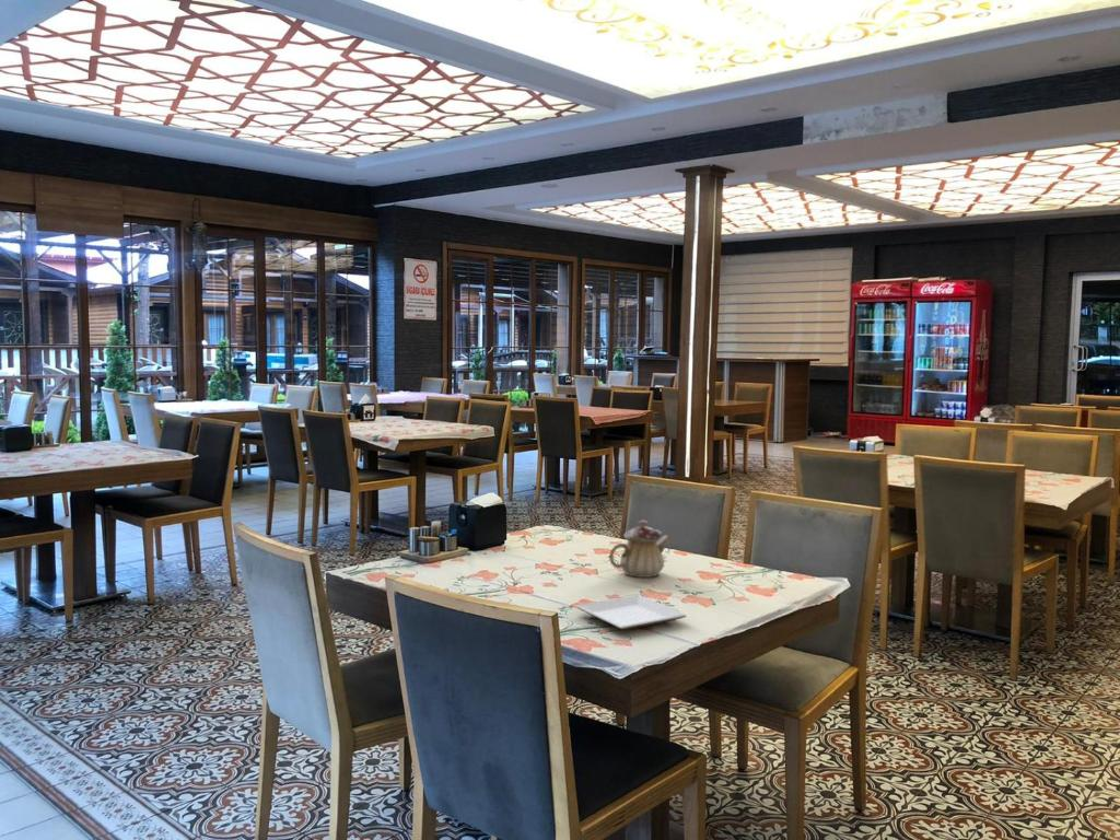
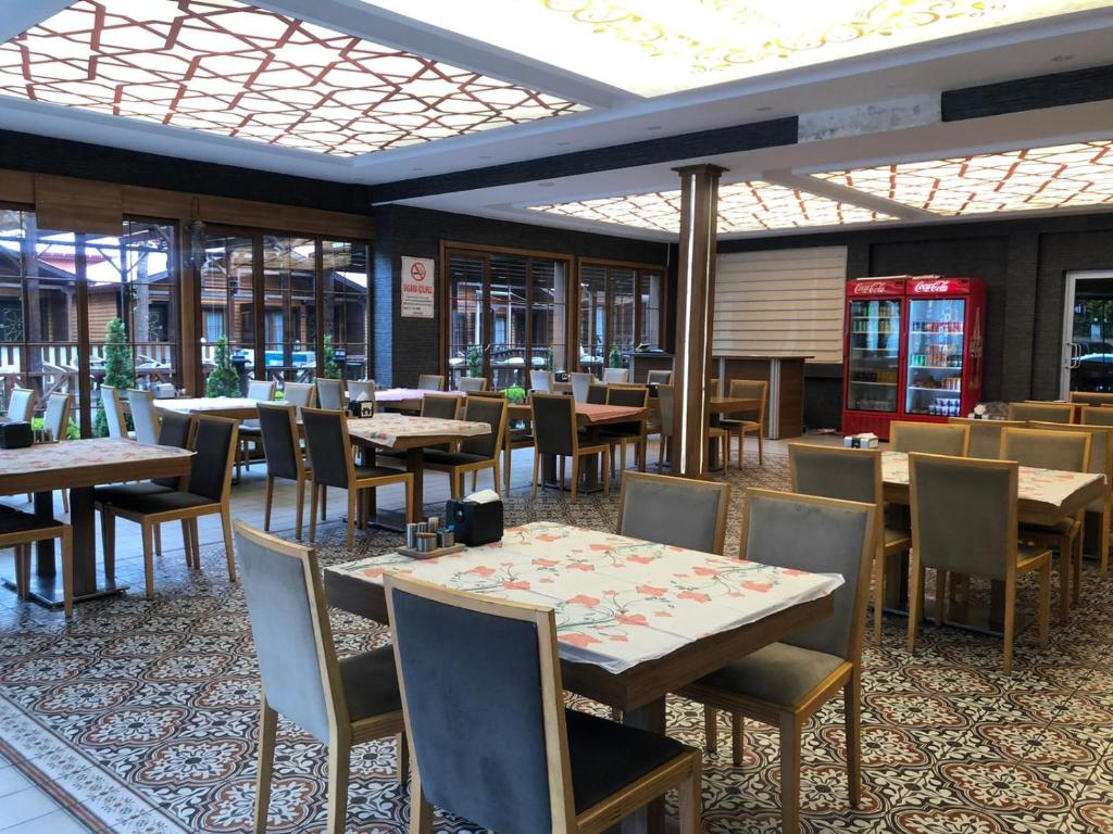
- plate [575,594,688,631]
- teapot [608,518,672,579]
